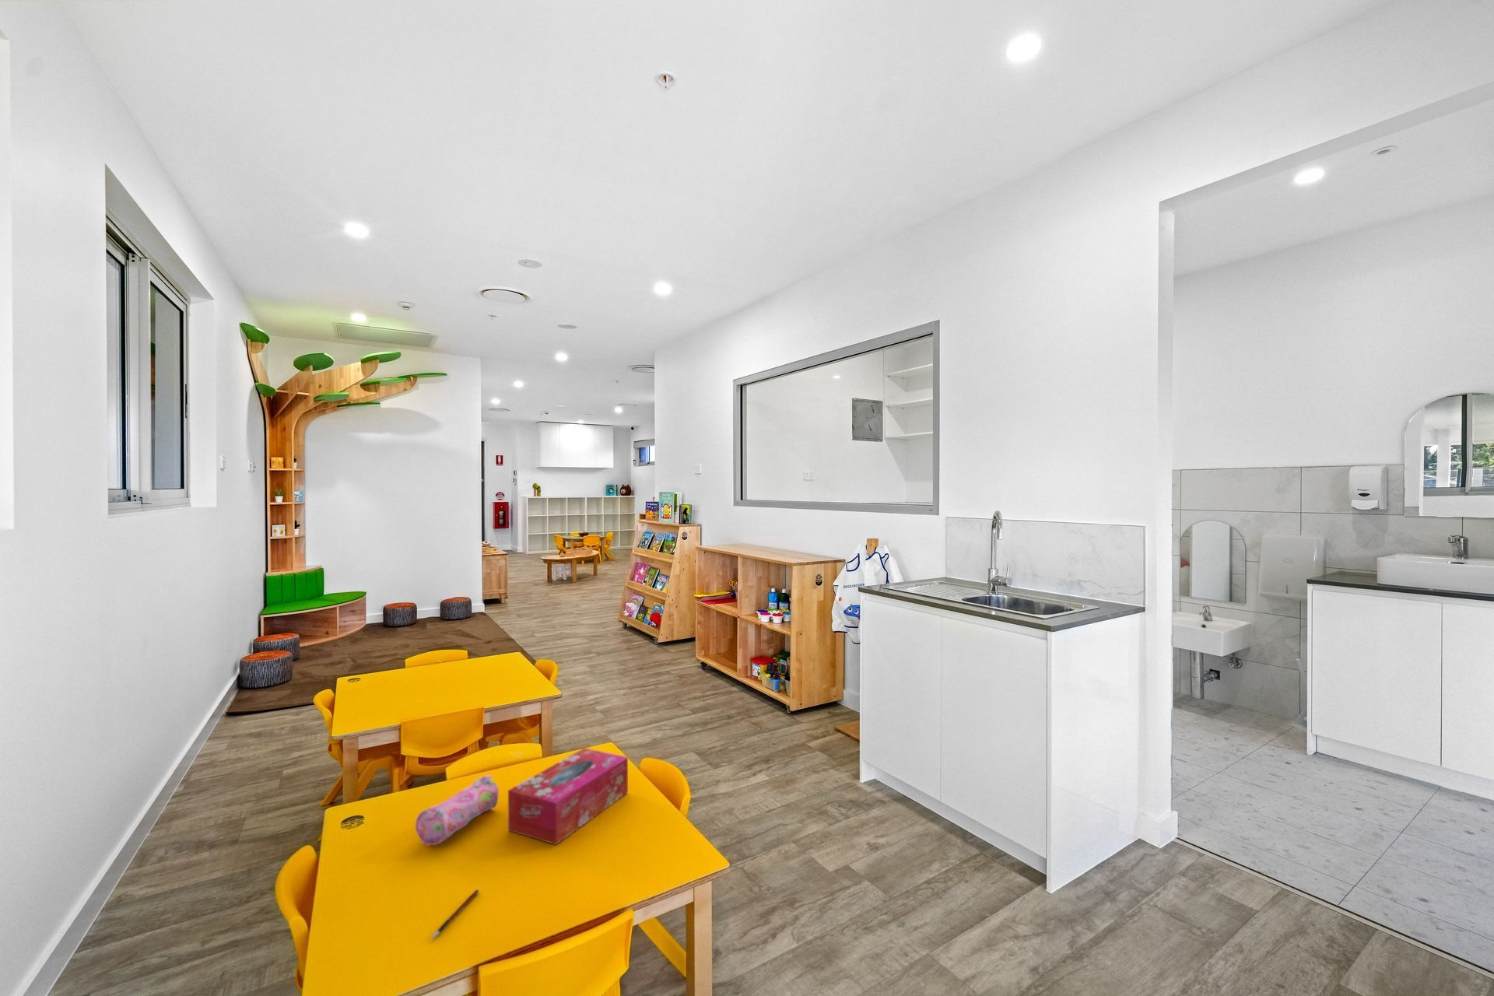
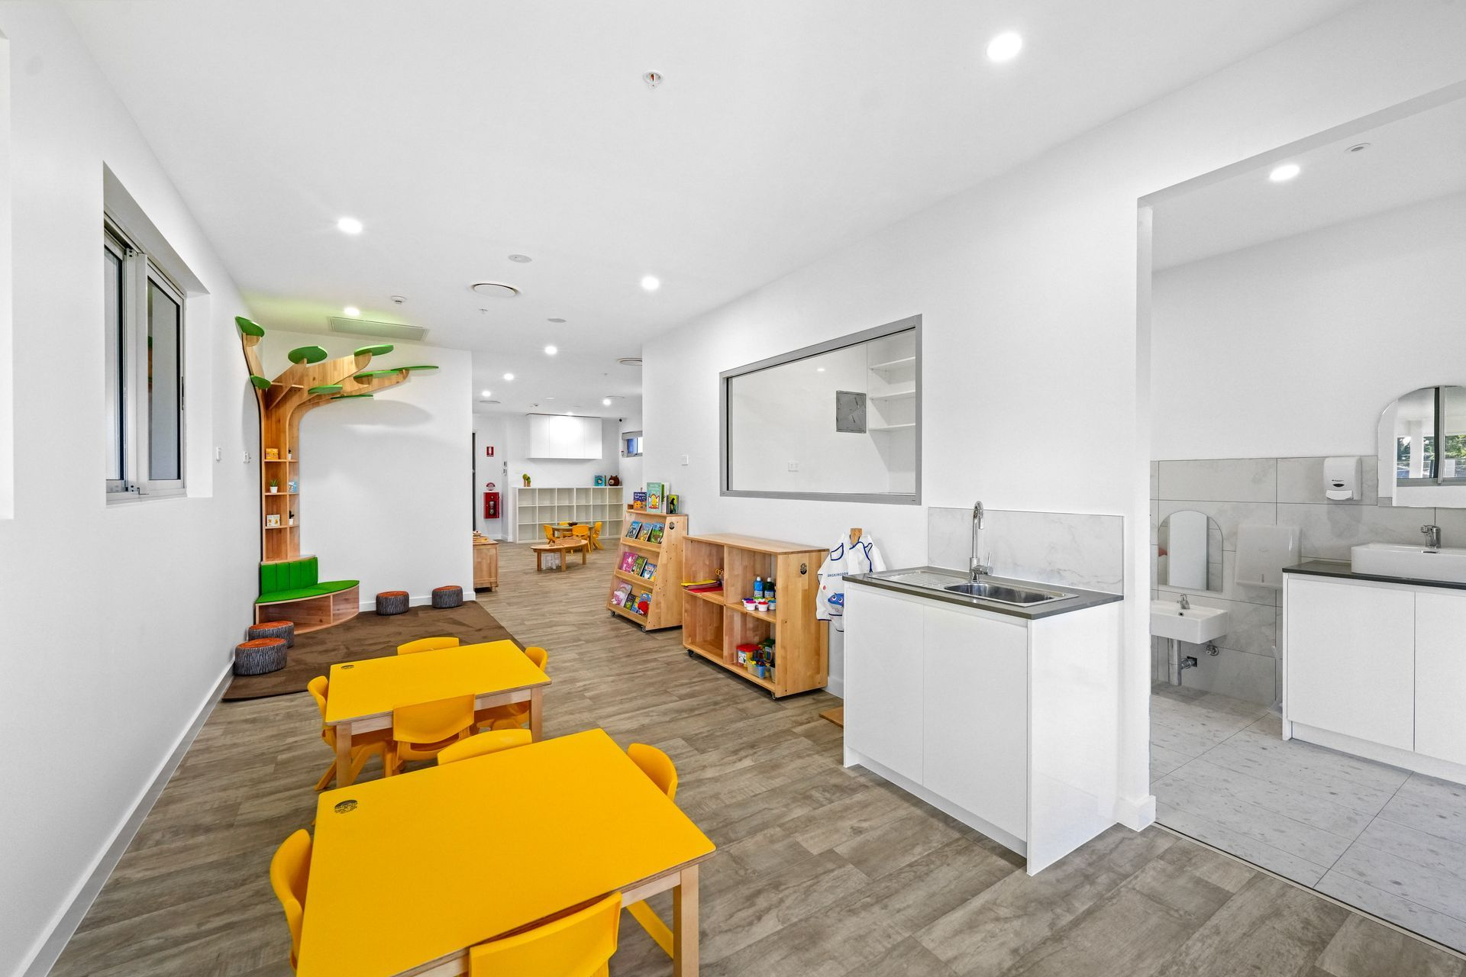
- pen [431,888,480,939]
- tissue box [507,747,629,845]
- pencil case [415,774,499,846]
